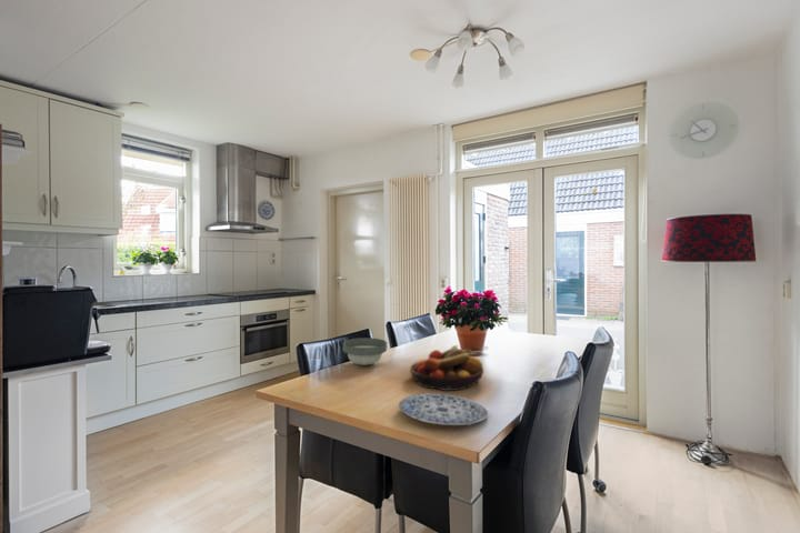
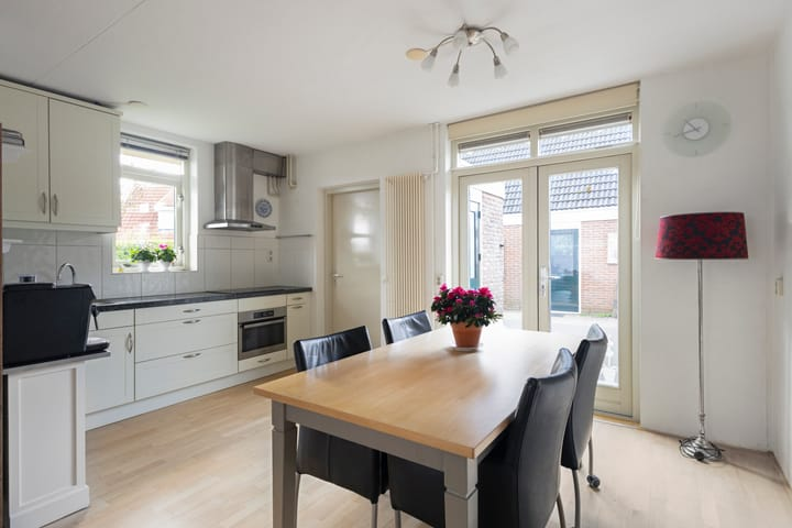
- bowl [342,336,388,366]
- plate [398,392,489,426]
- fruit bowl [409,344,484,392]
